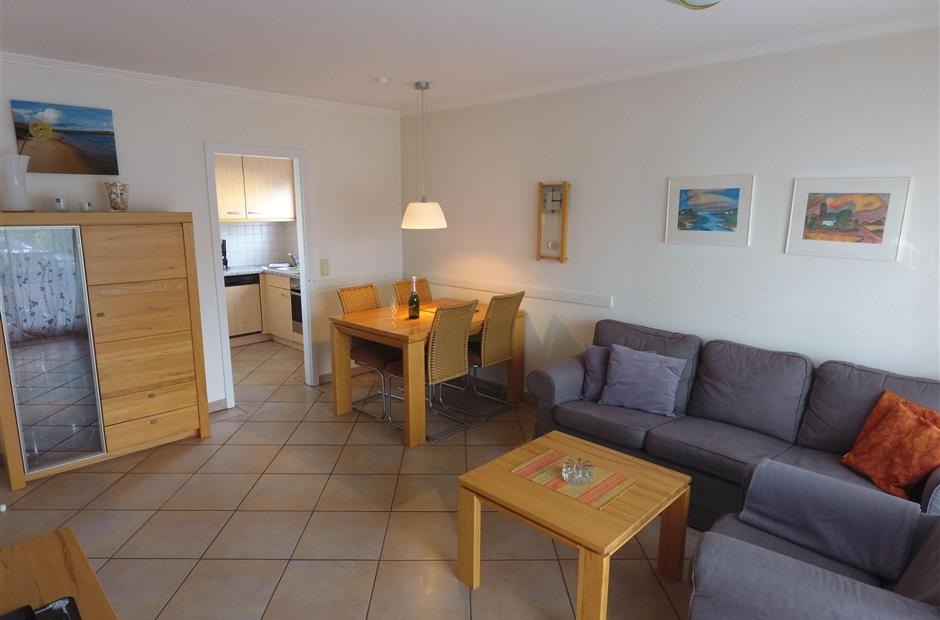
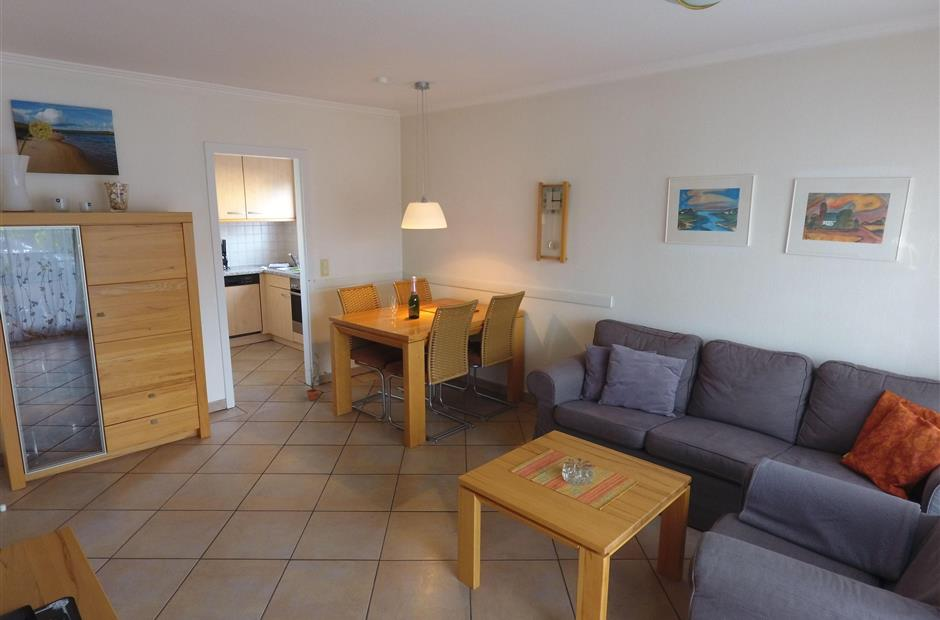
+ potted plant [301,352,329,401]
